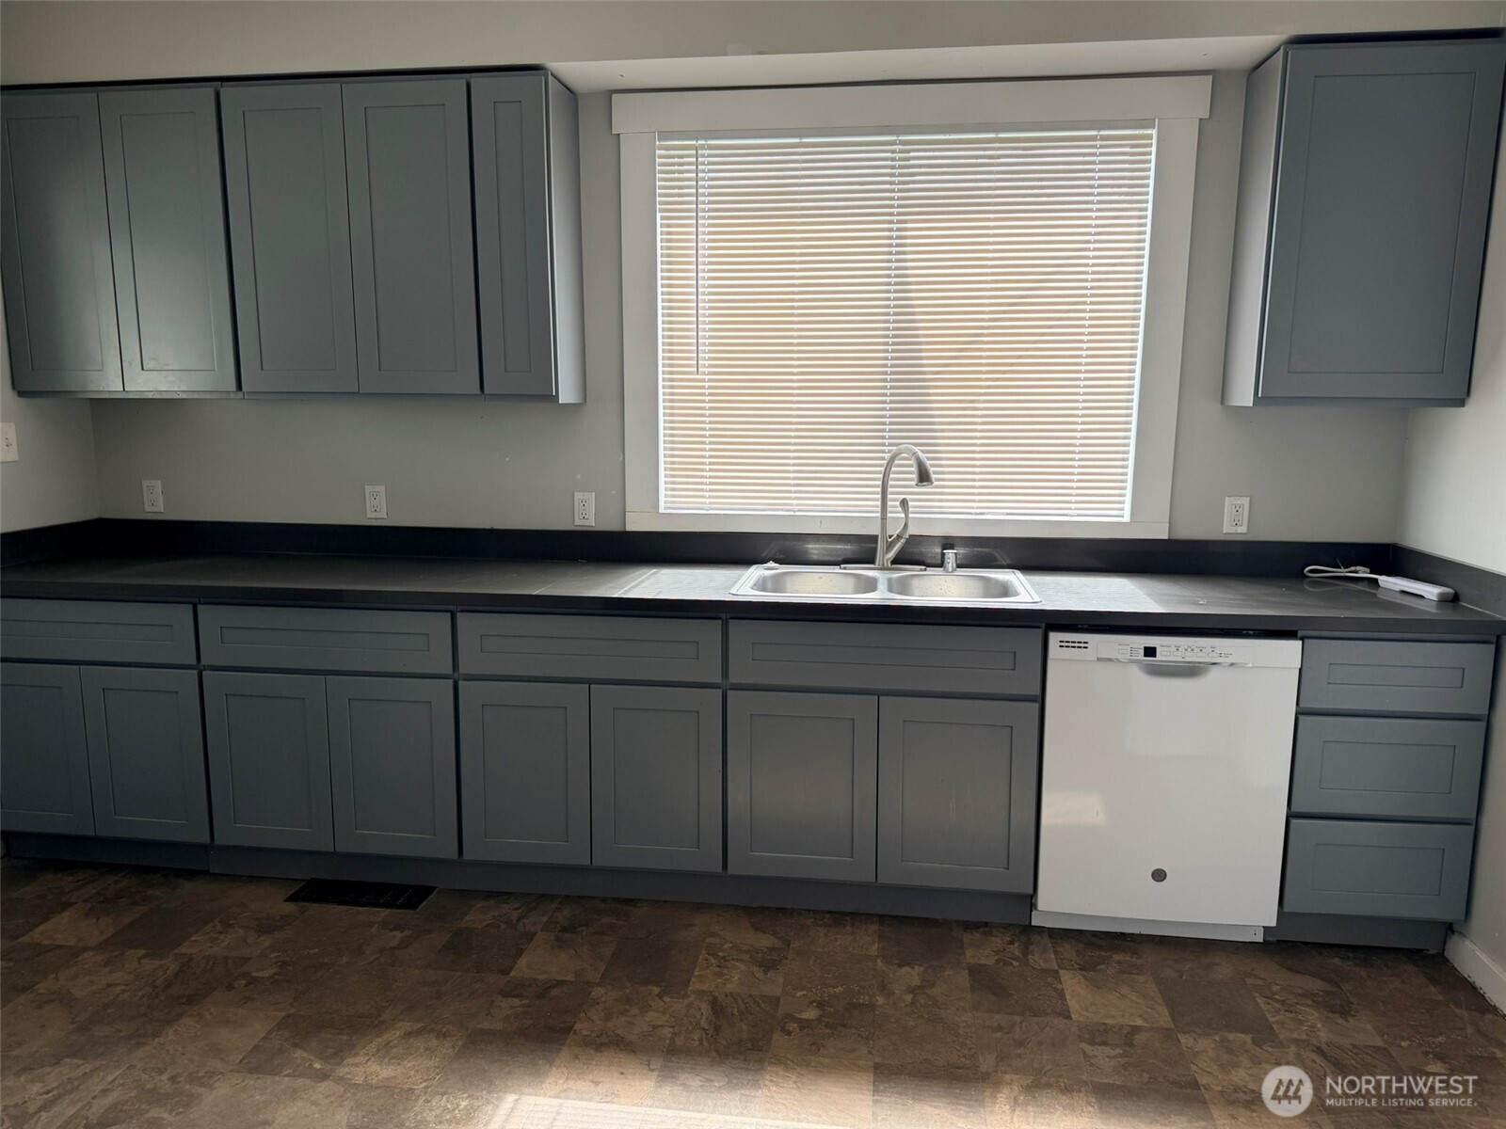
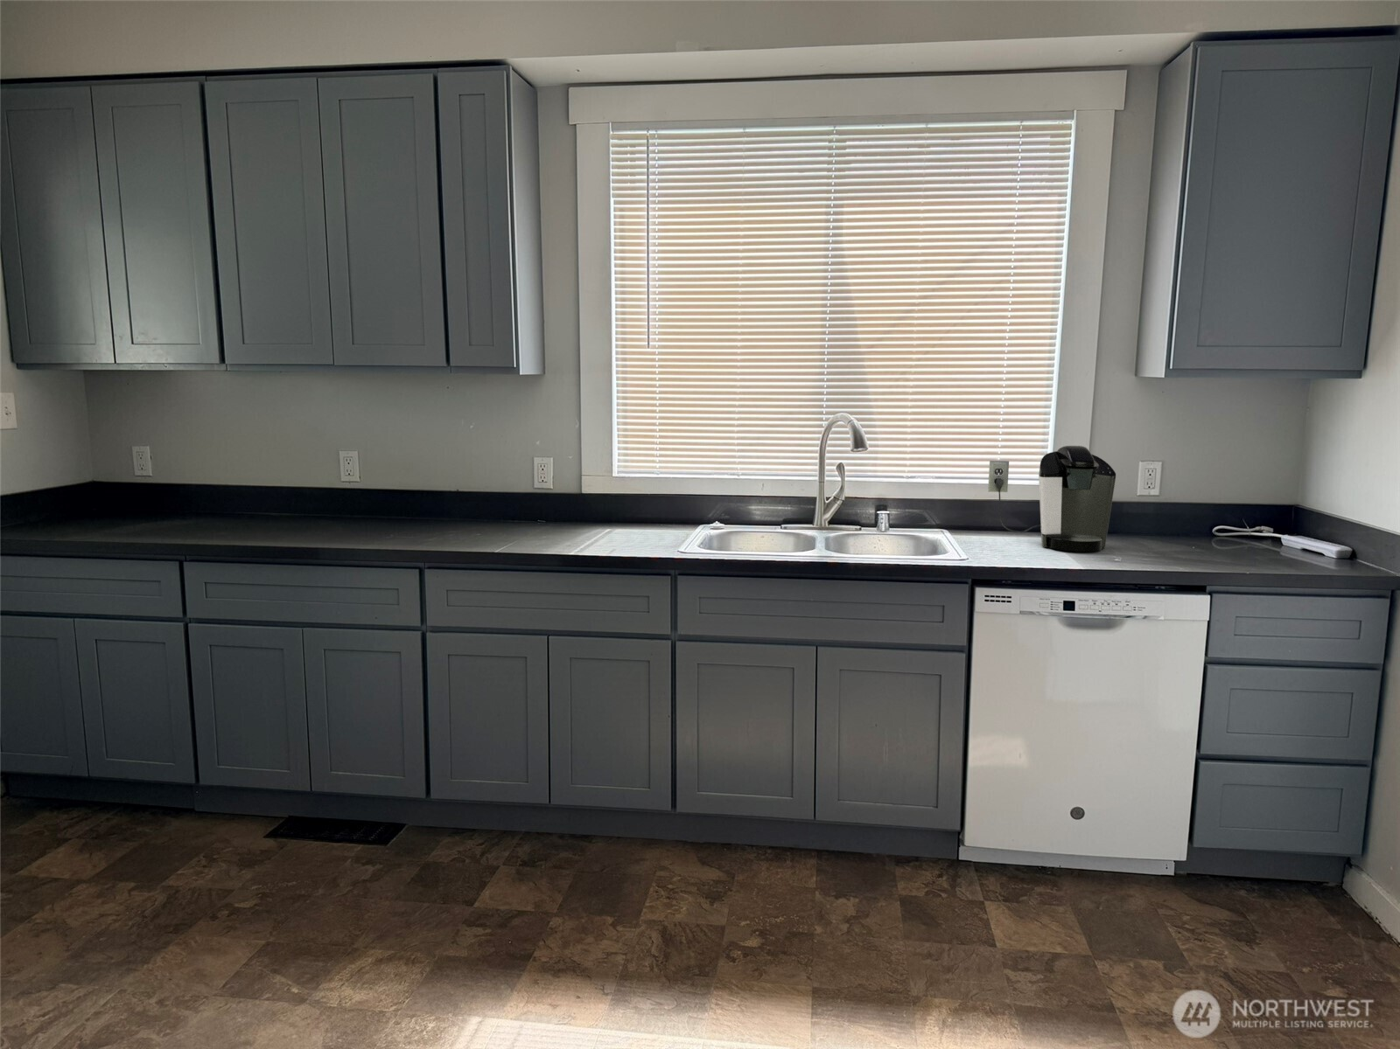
+ coffee maker [987,445,1117,552]
